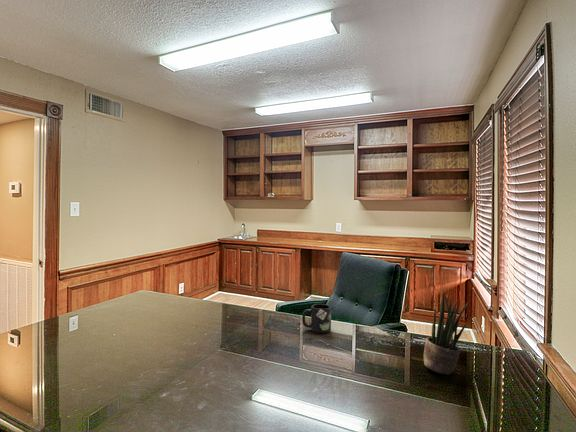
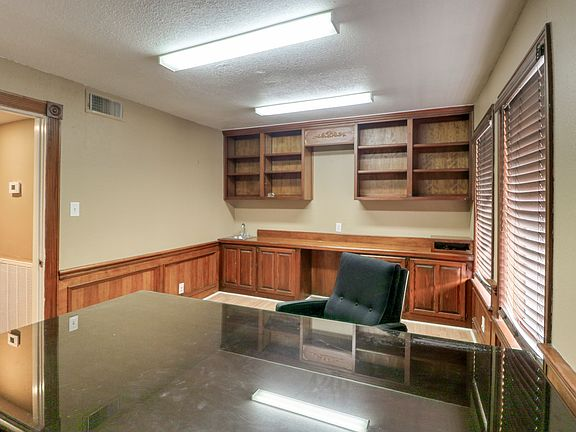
- potted plant [423,291,469,376]
- mug [301,303,332,334]
